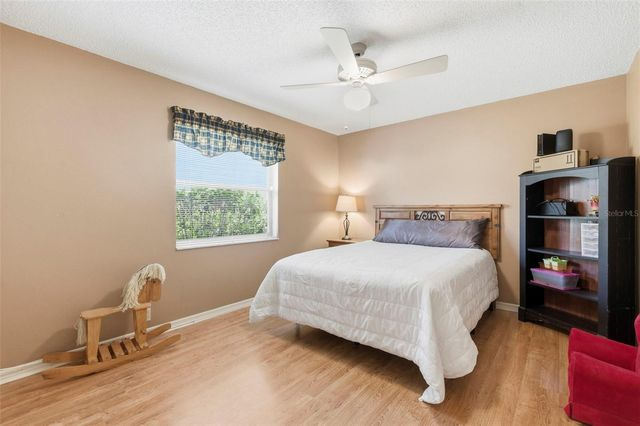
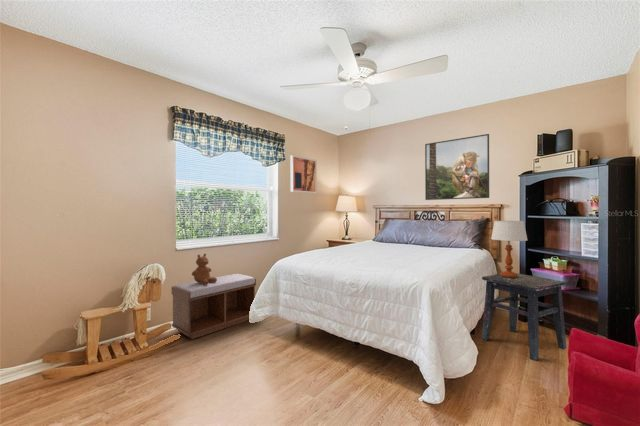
+ table lamp [490,220,528,278]
+ bench [171,273,257,340]
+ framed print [424,133,490,201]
+ wall art [290,154,318,194]
+ teddy bear [191,253,217,285]
+ side table [481,272,567,362]
